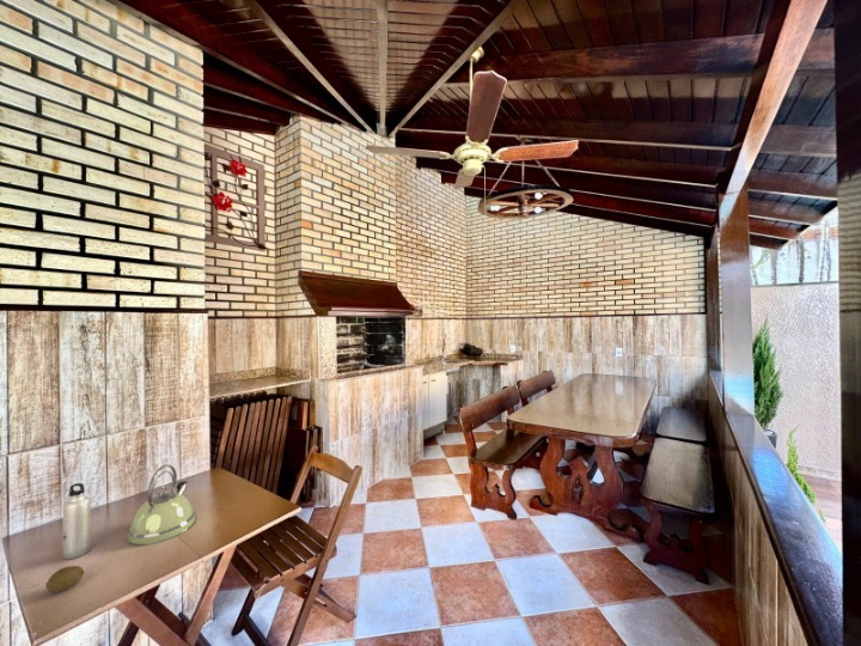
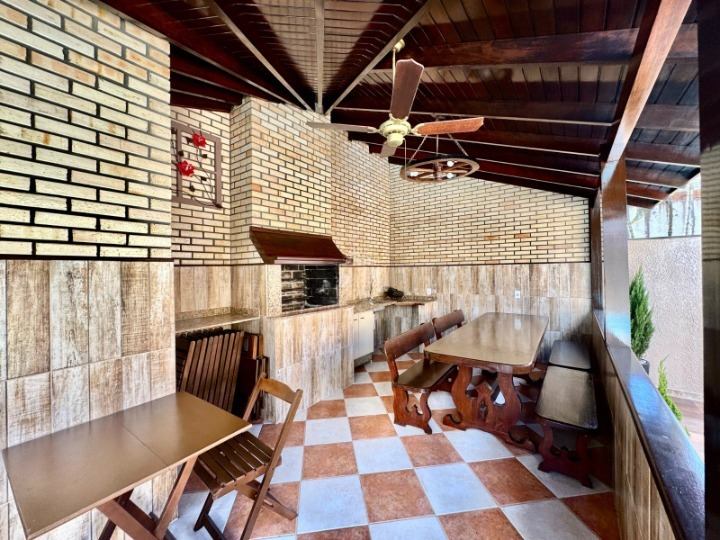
- water bottle [62,482,92,560]
- fruit [45,565,86,593]
- kettle [126,464,197,547]
